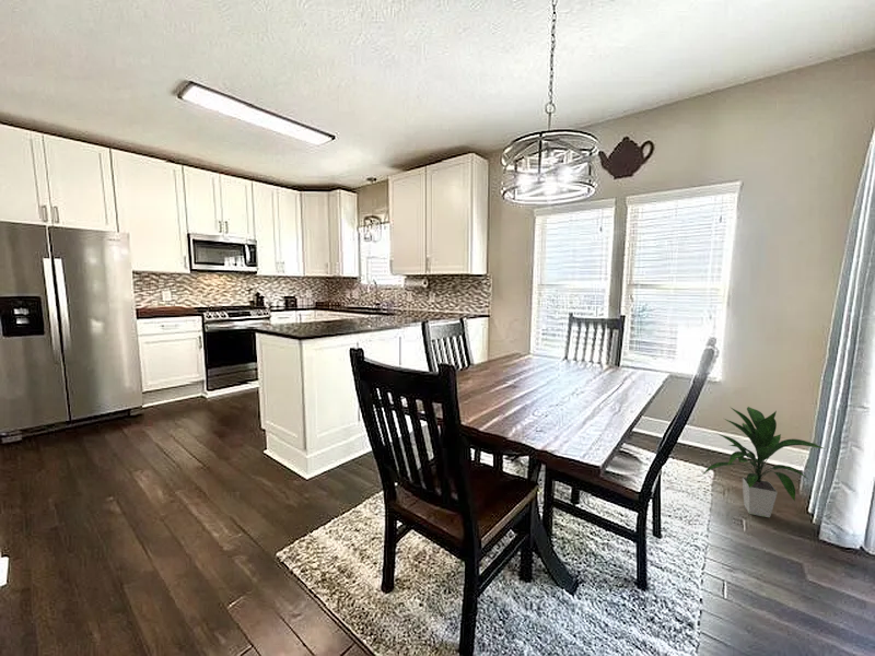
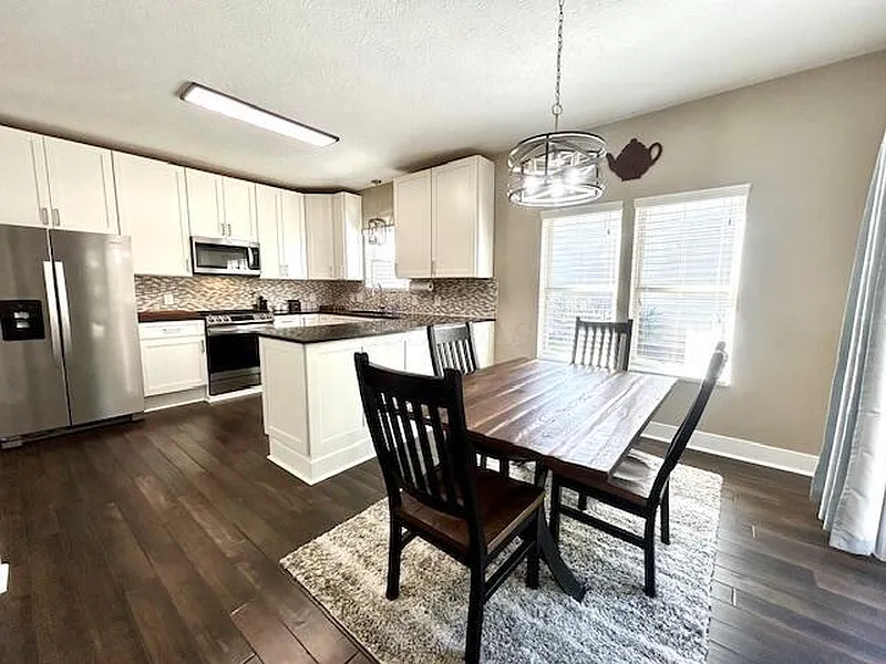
- indoor plant [702,406,827,518]
